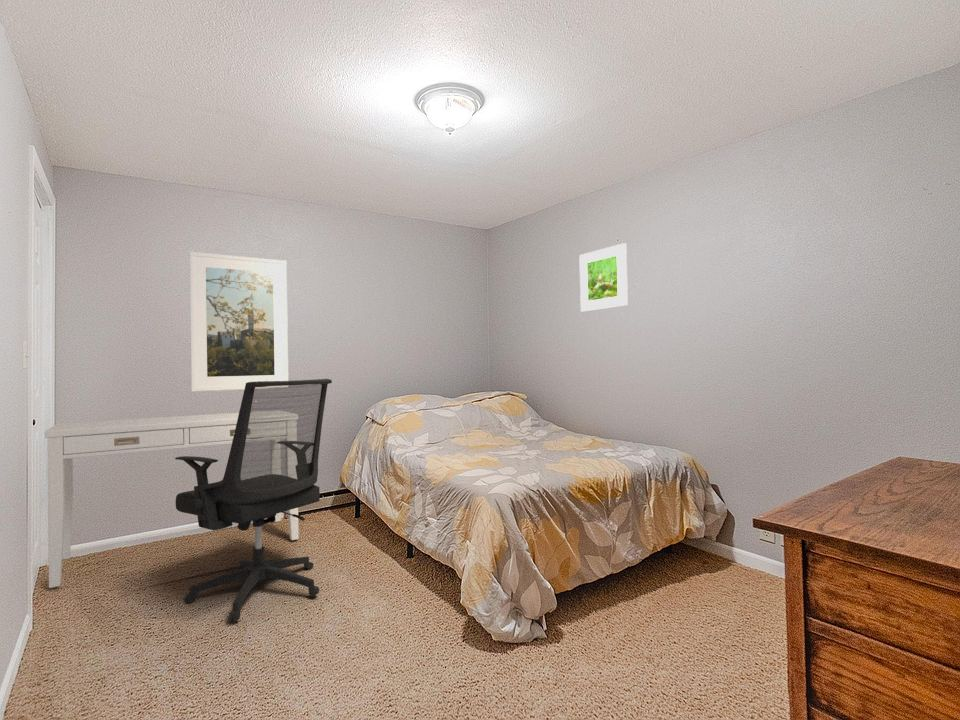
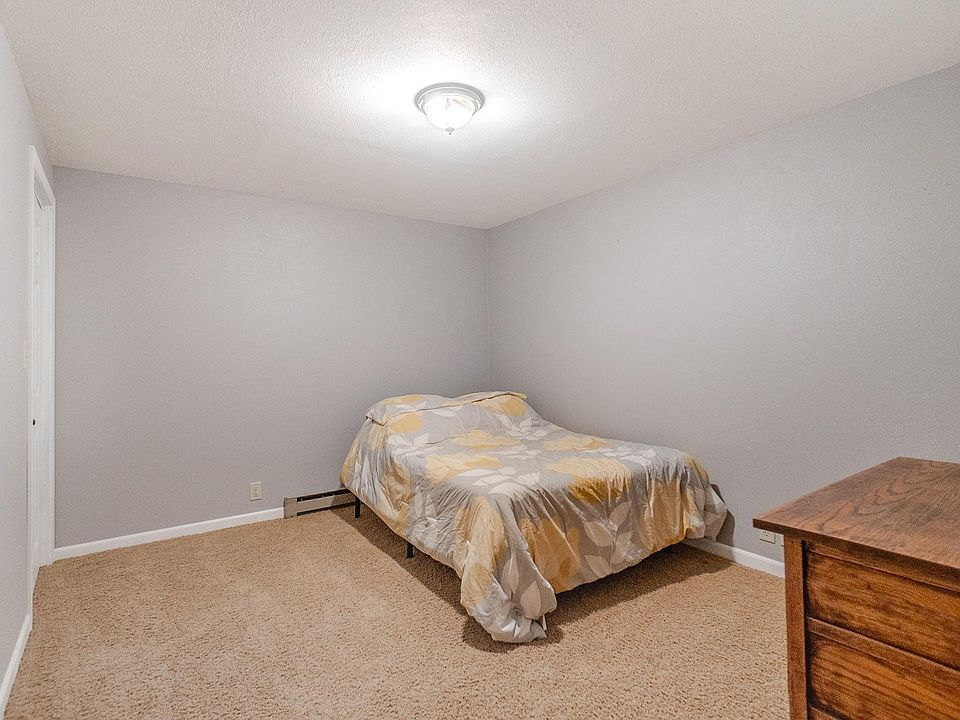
- desk [44,409,300,589]
- office chair [174,378,333,621]
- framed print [188,251,289,392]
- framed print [578,242,629,313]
